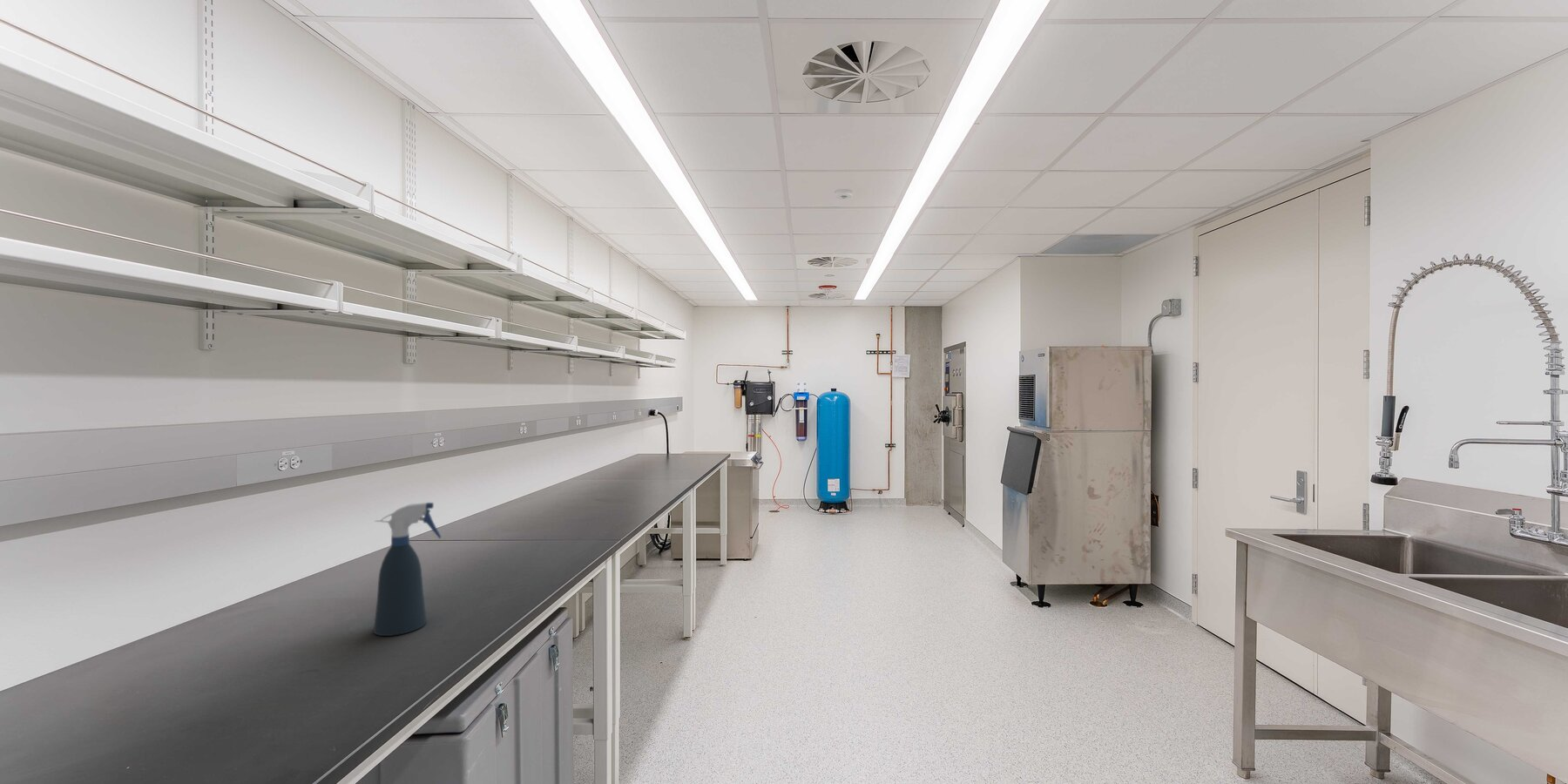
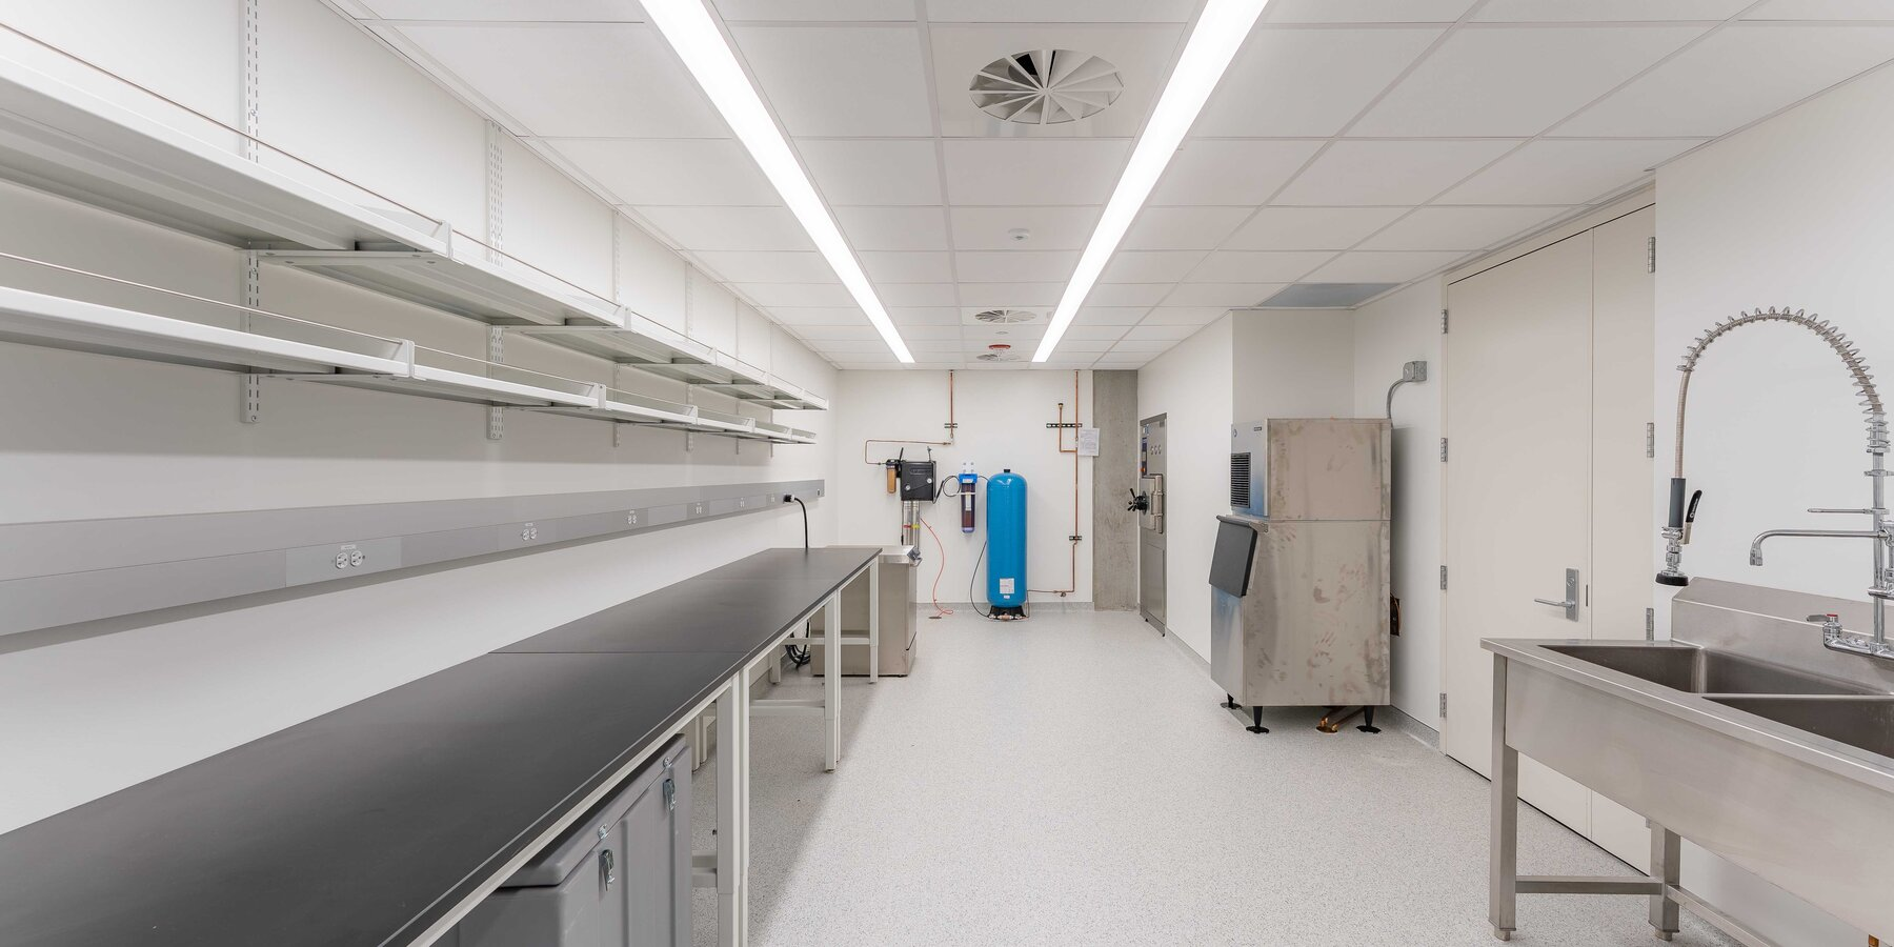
- spray bottle [373,502,442,637]
